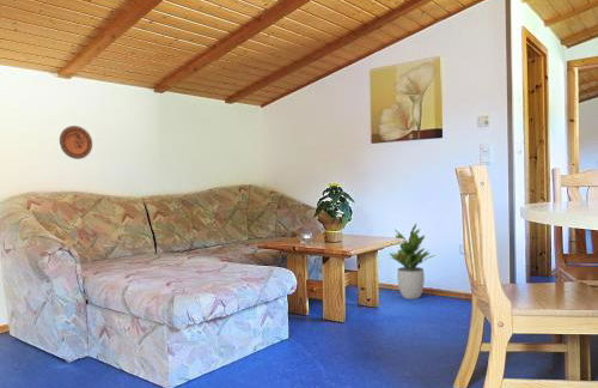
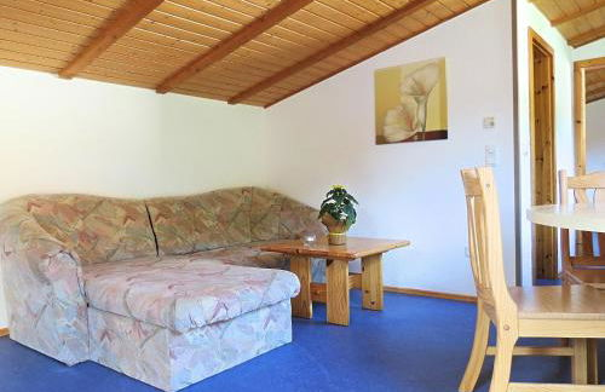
- decorative plate [59,125,93,160]
- potted plant [389,223,437,301]
